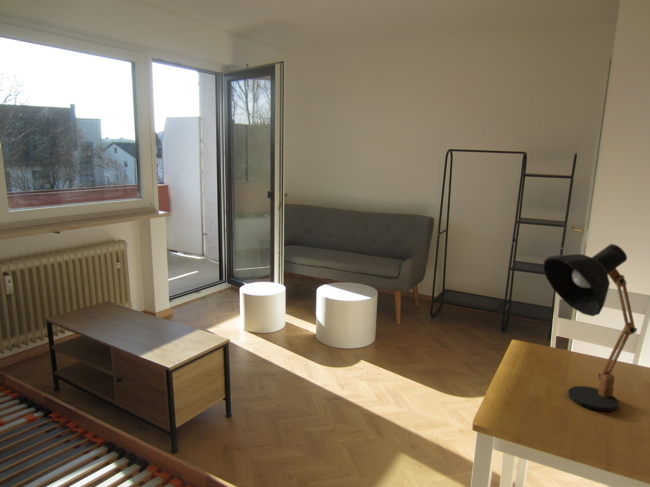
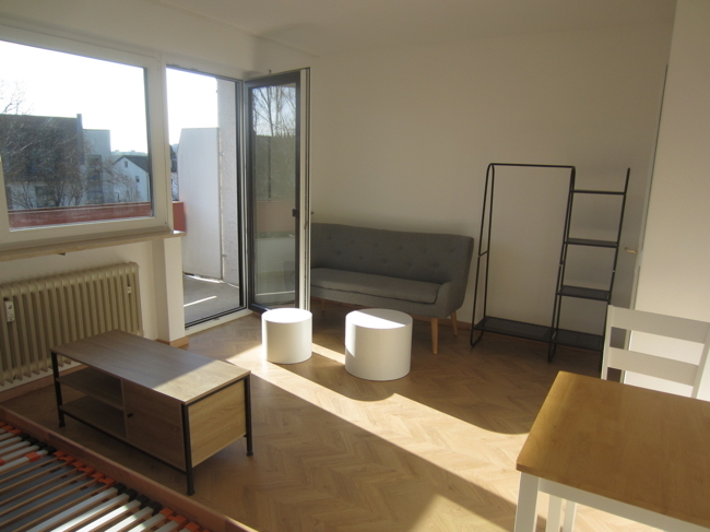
- desk lamp [542,243,638,412]
